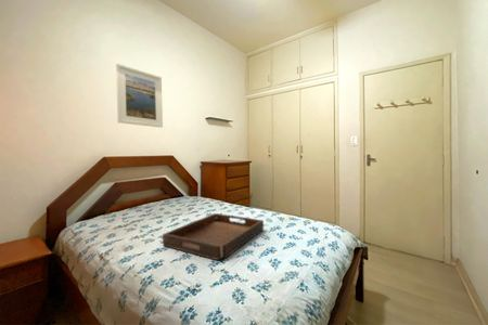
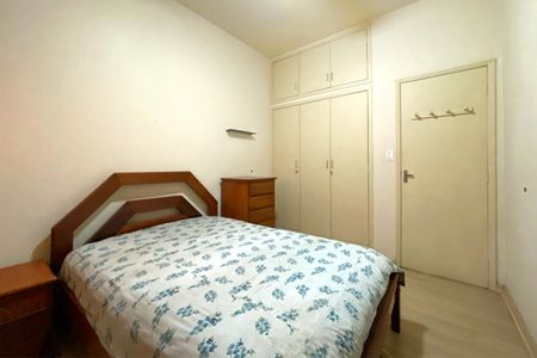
- serving tray [162,212,265,261]
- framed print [115,63,164,129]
